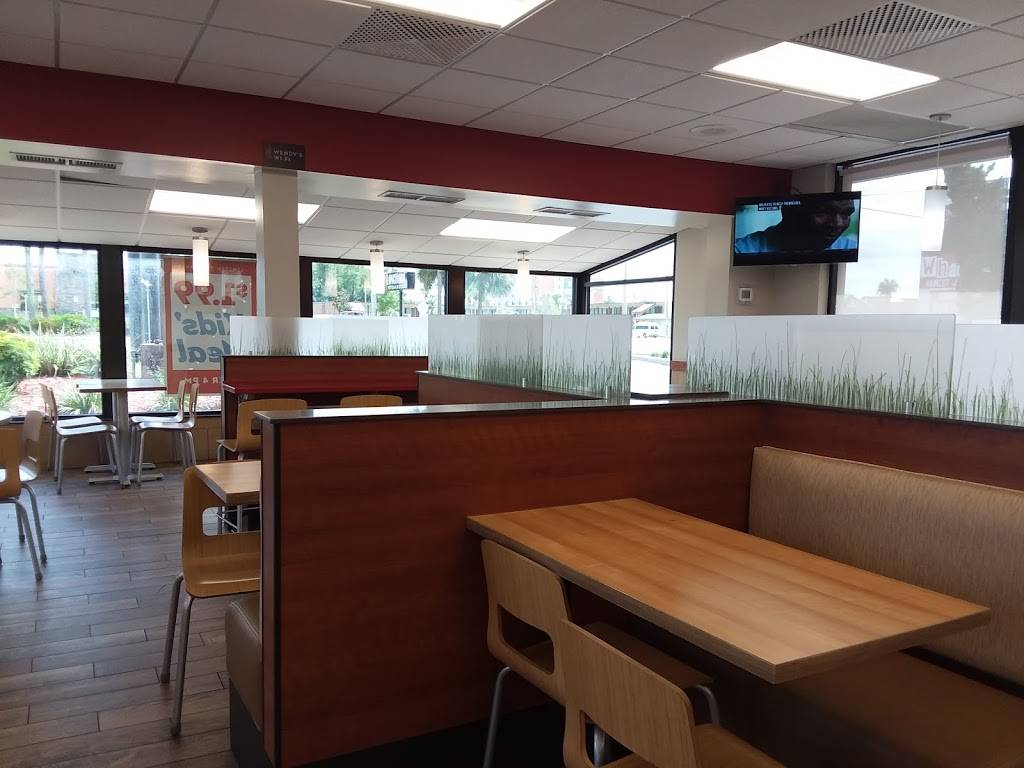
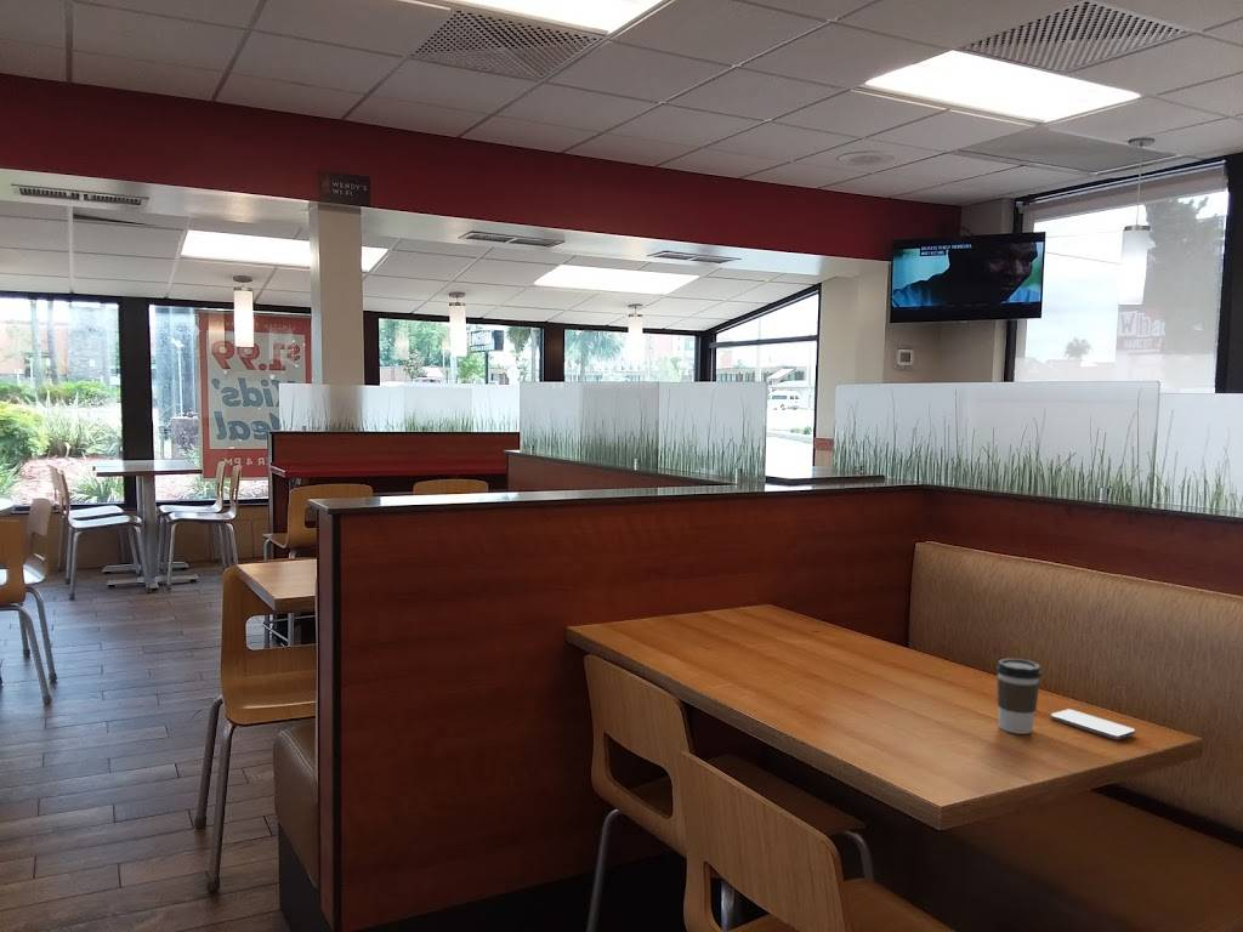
+ smartphone [1050,707,1136,741]
+ coffee cup [995,658,1043,735]
